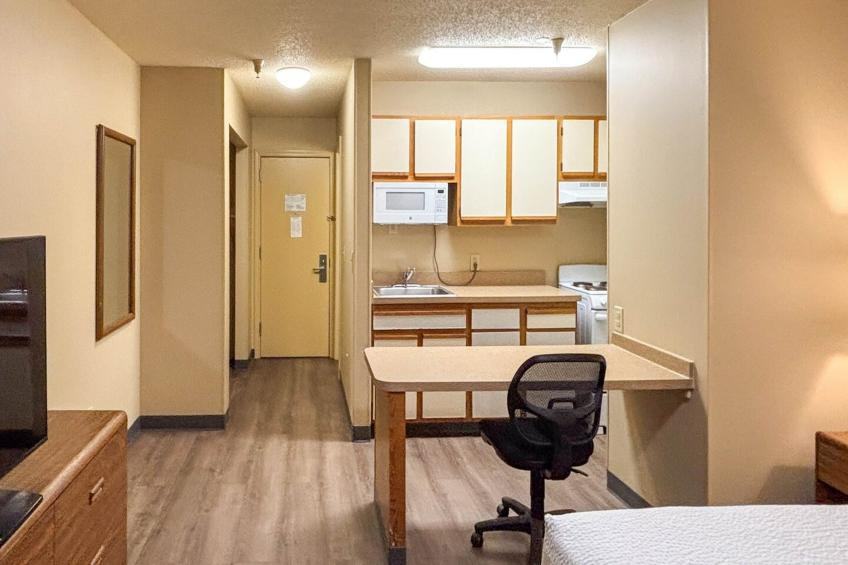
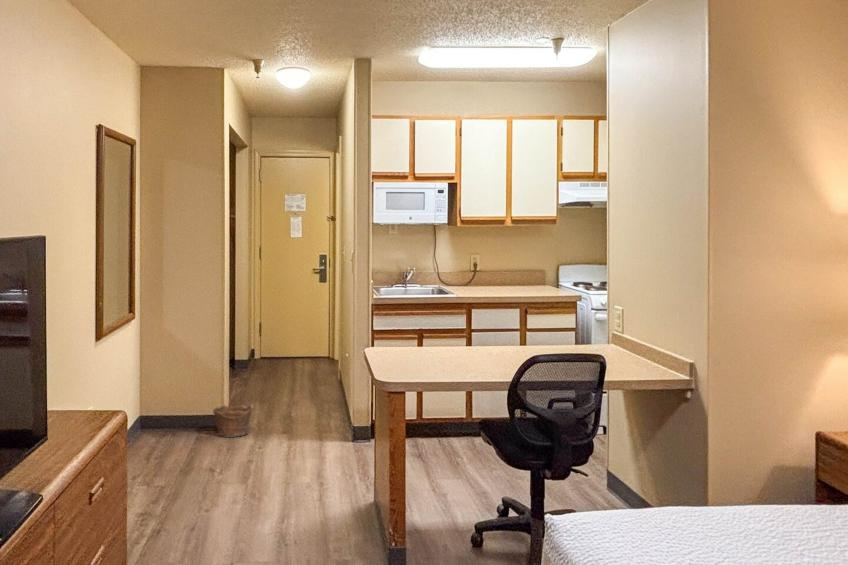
+ clay pot [212,404,254,438]
